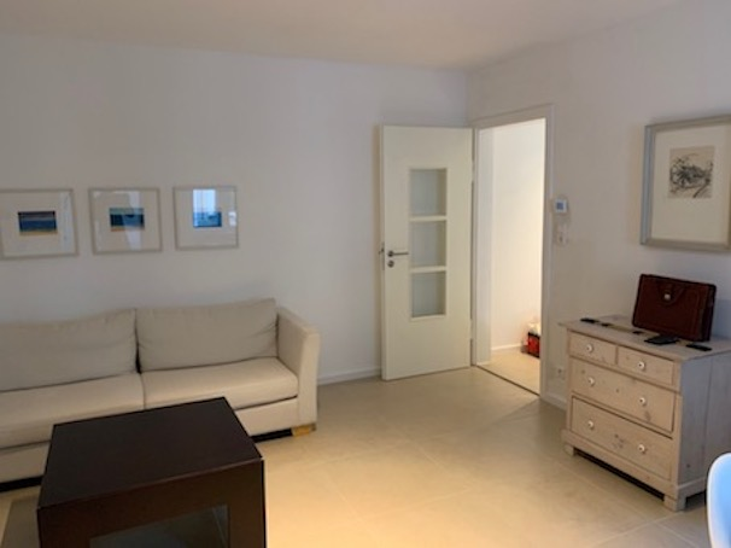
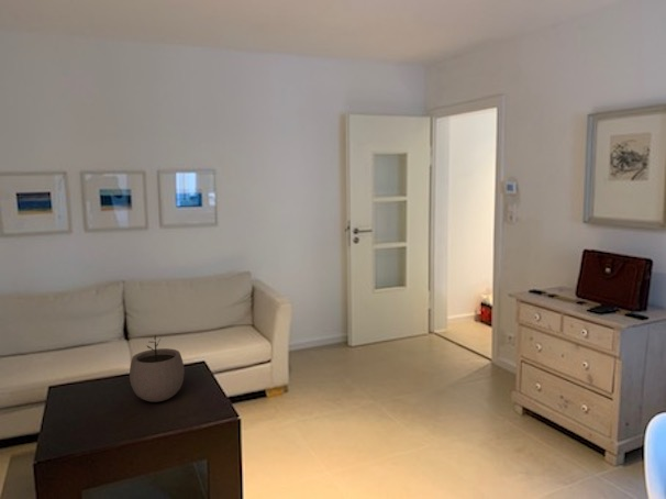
+ plant pot [129,334,186,403]
